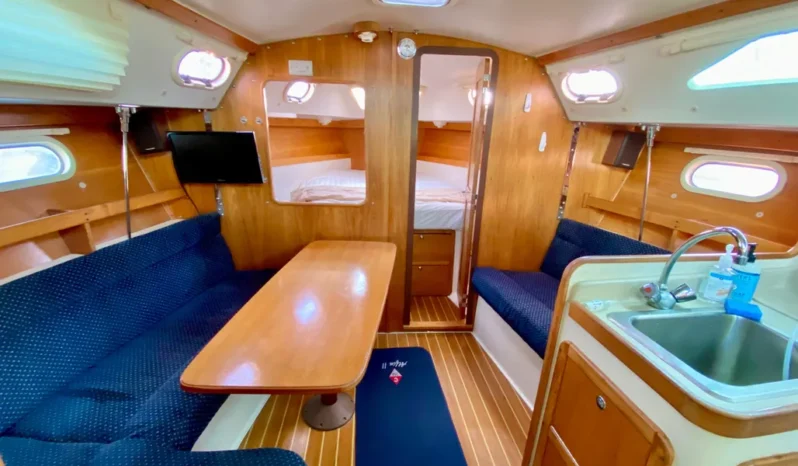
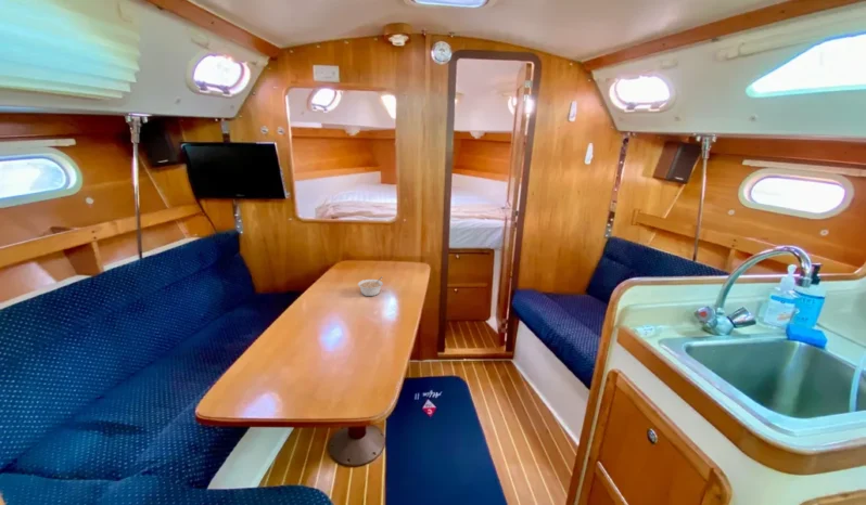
+ legume [357,276,384,297]
